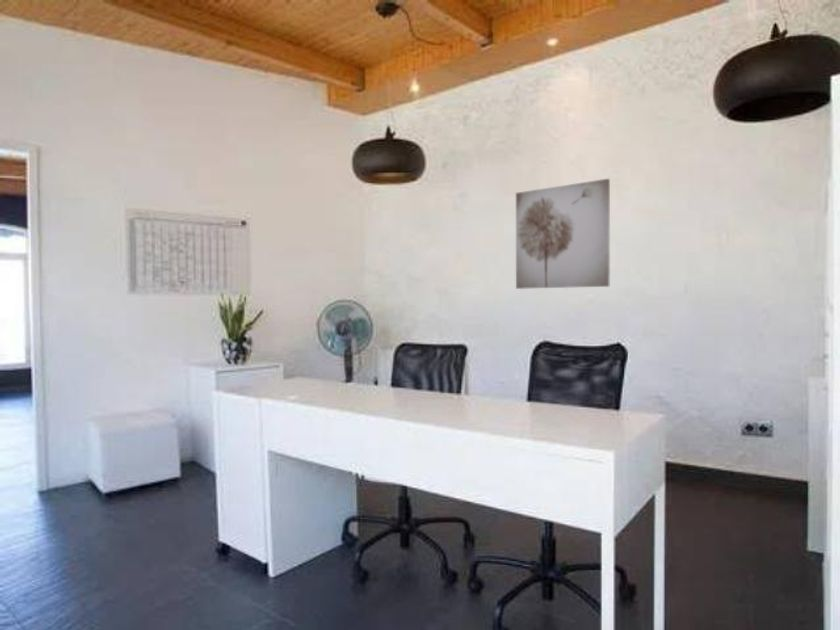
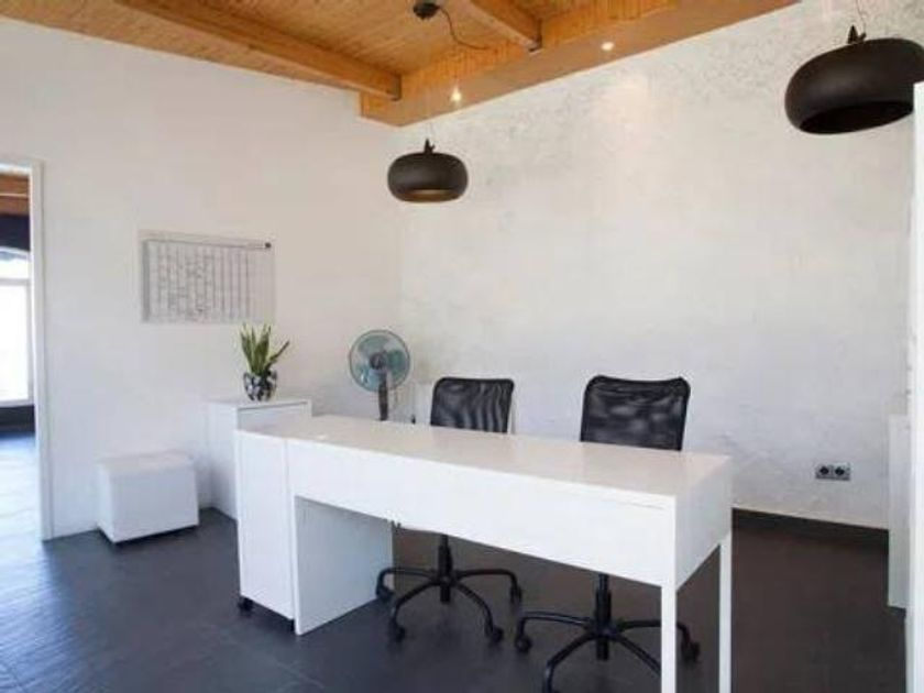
- wall art [515,178,611,290]
